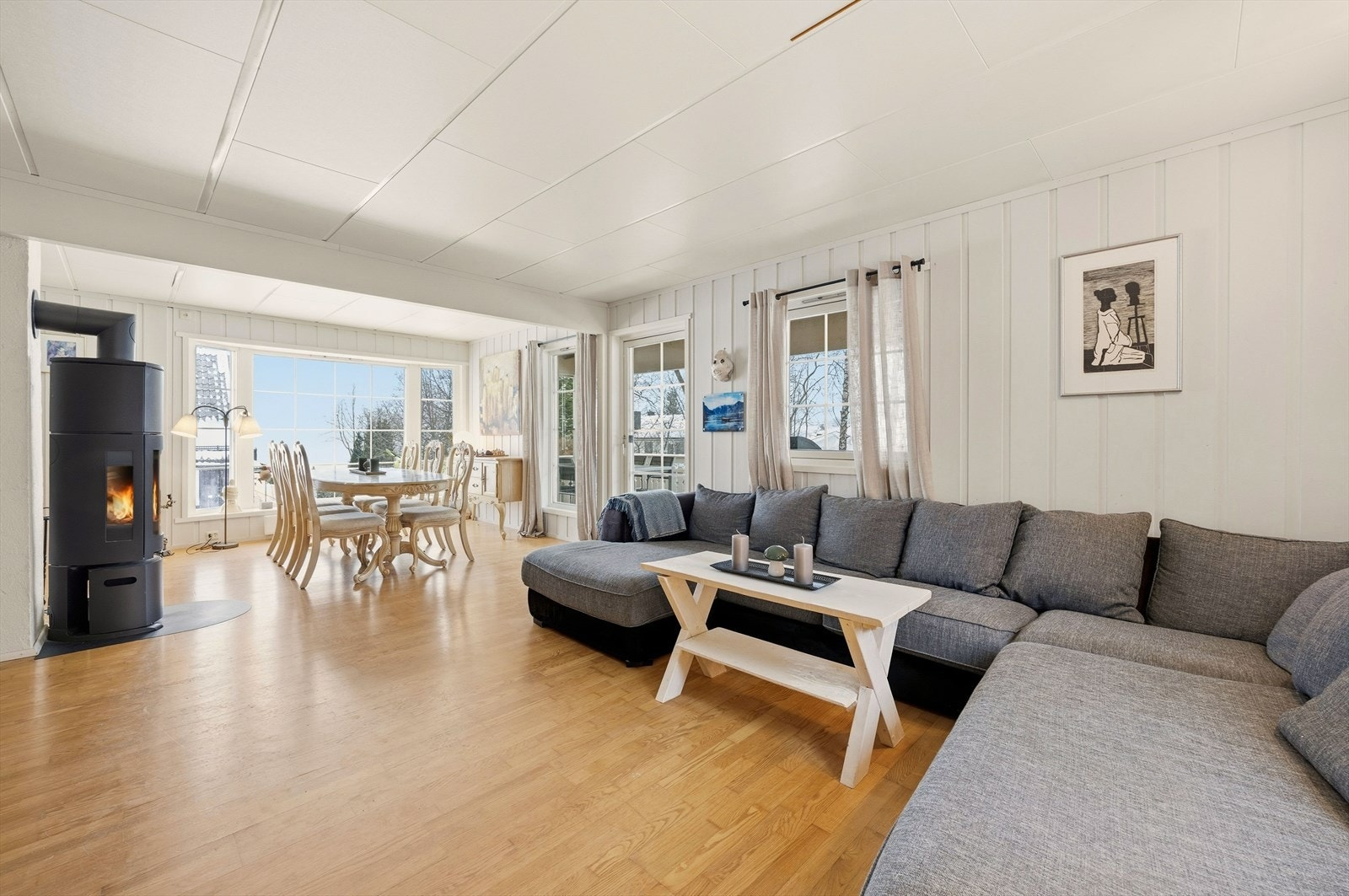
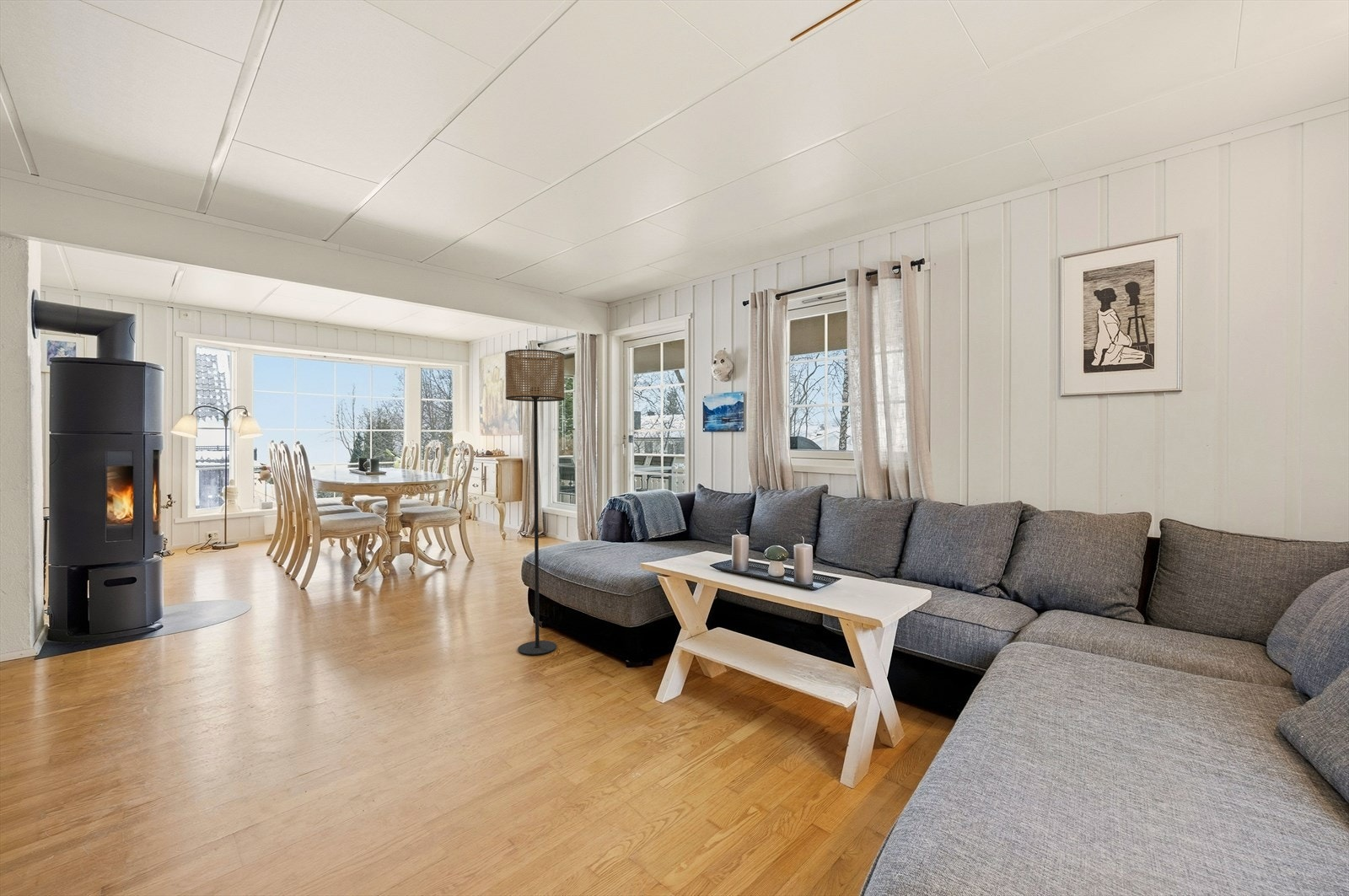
+ floor lamp [504,349,566,656]
